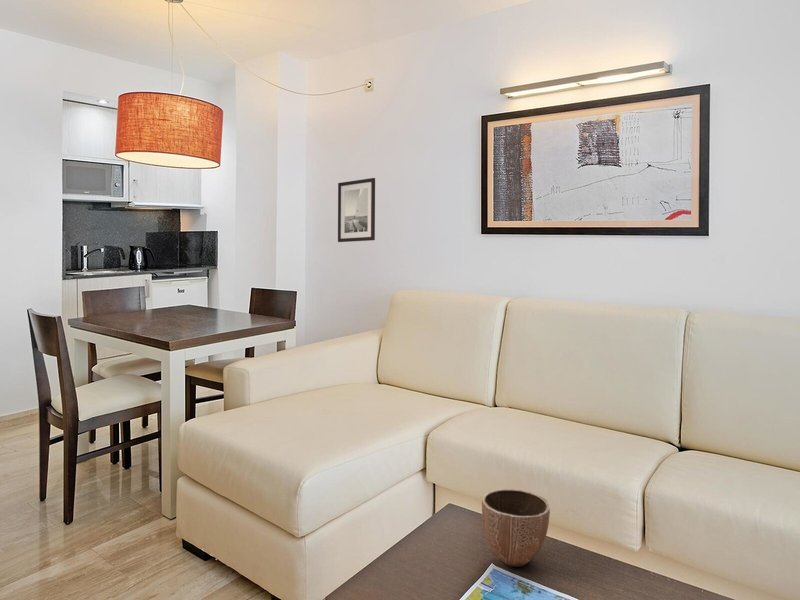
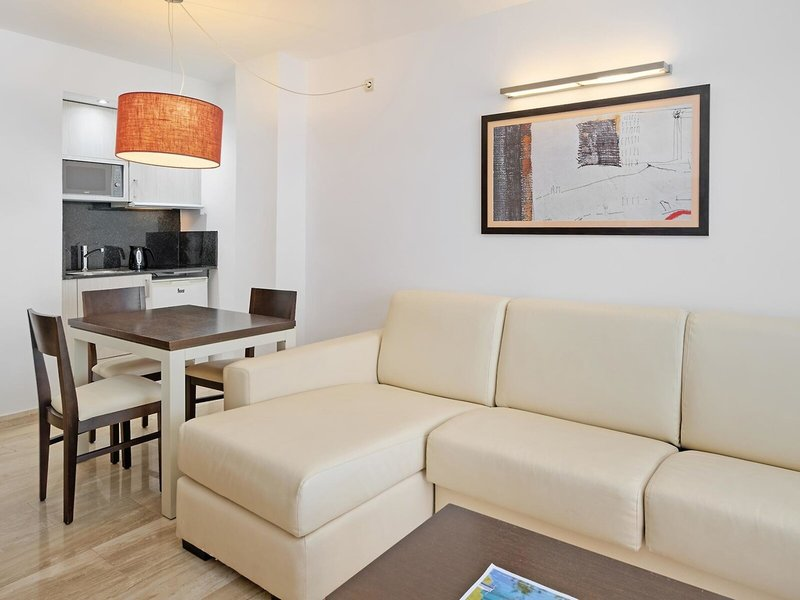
- decorative bowl [481,488,551,568]
- wall art [337,177,376,243]
